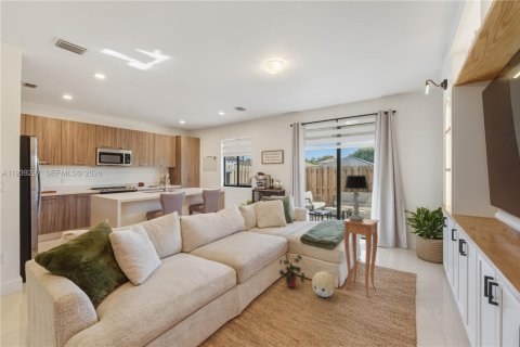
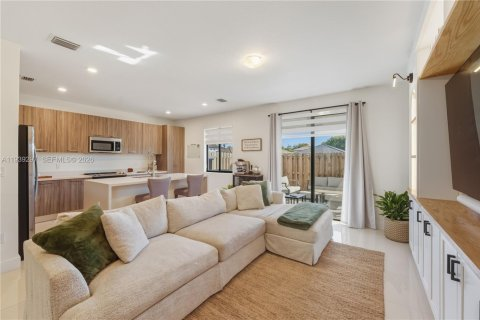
- potted plant [278,254,306,288]
- ball [311,270,337,298]
- table lamp [343,175,369,221]
- side table [341,218,380,298]
